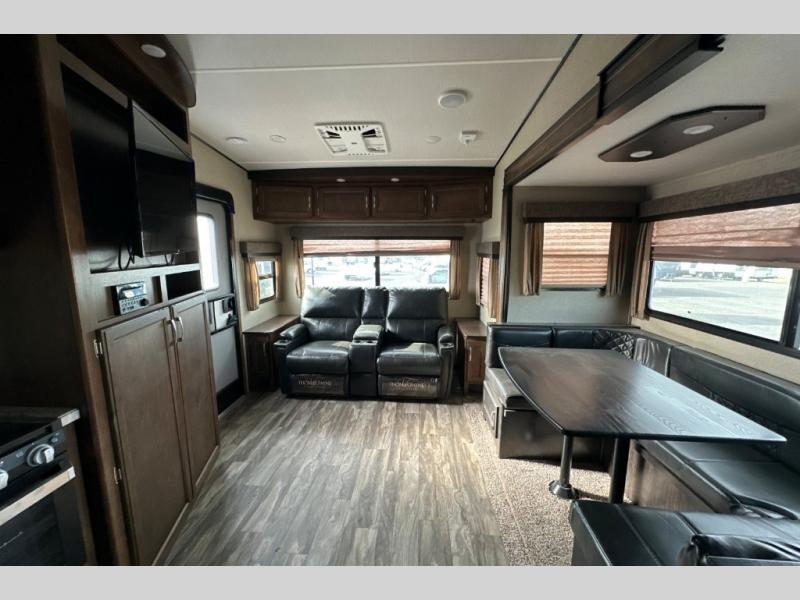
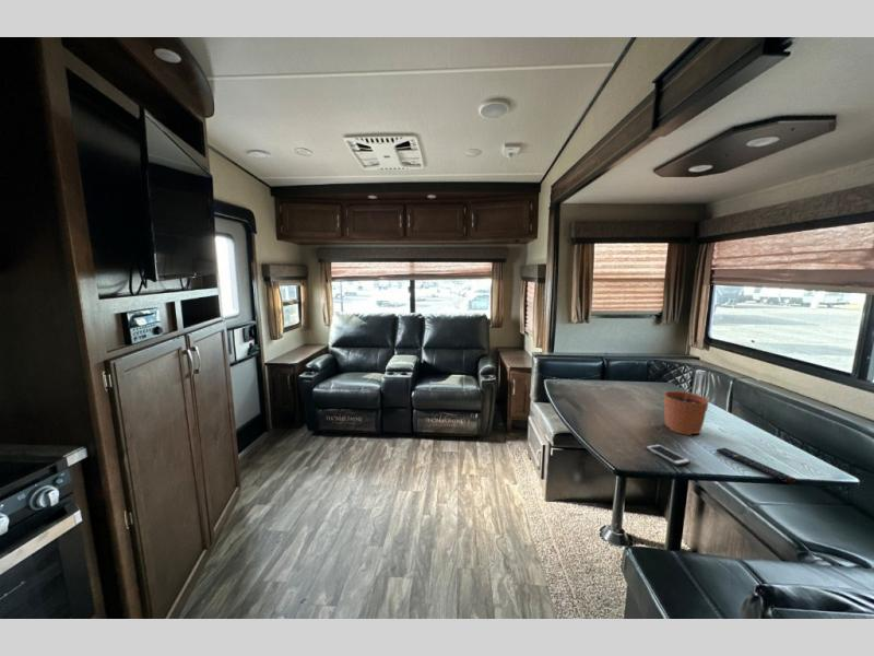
+ cell phone [645,443,692,467]
+ remote control [716,447,796,485]
+ plant pot [663,382,710,436]
